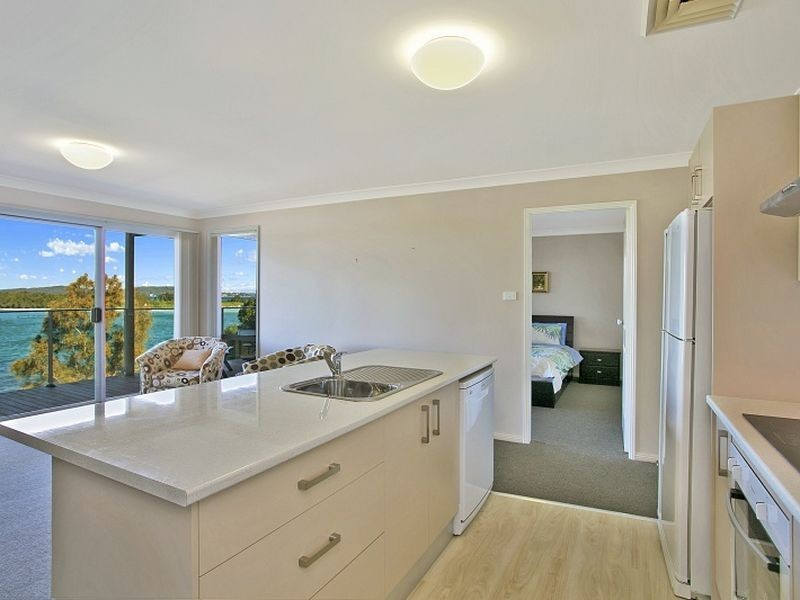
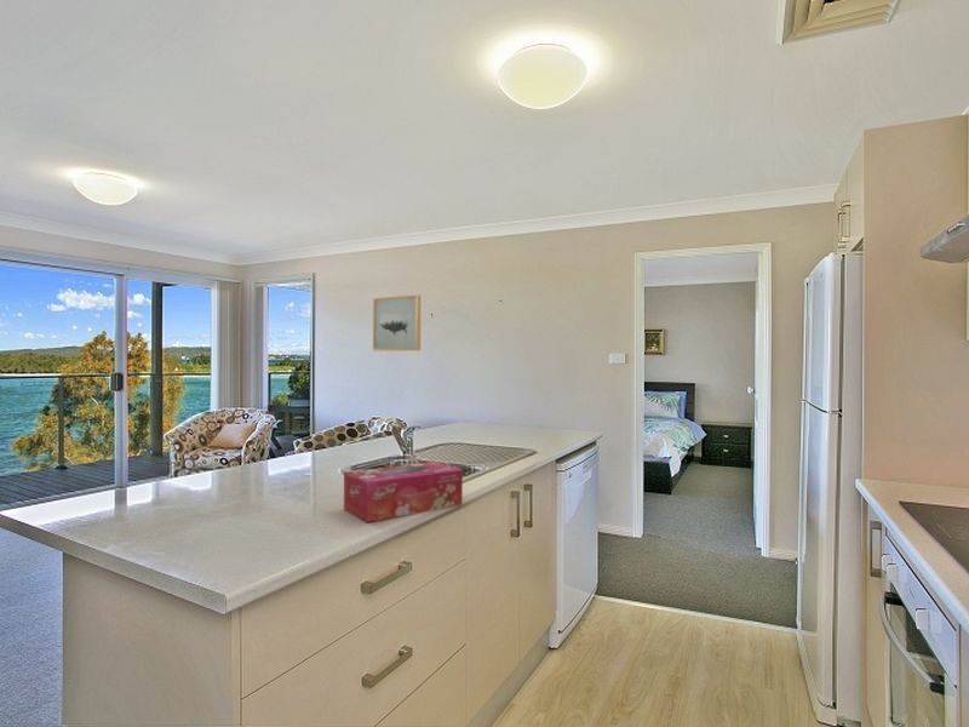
+ tissue box [343,460,464,523]
+ wall art [372,294,422,353]
